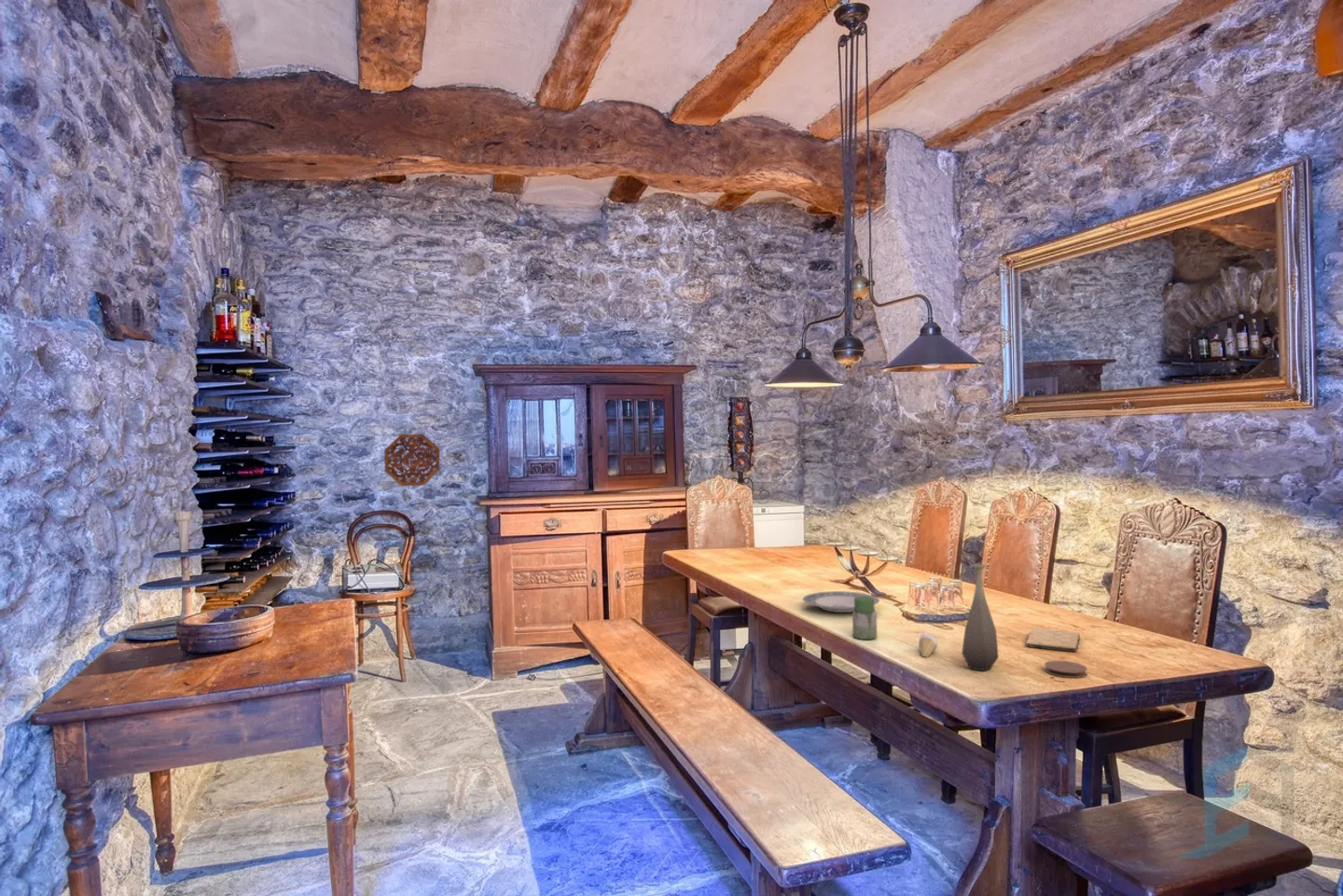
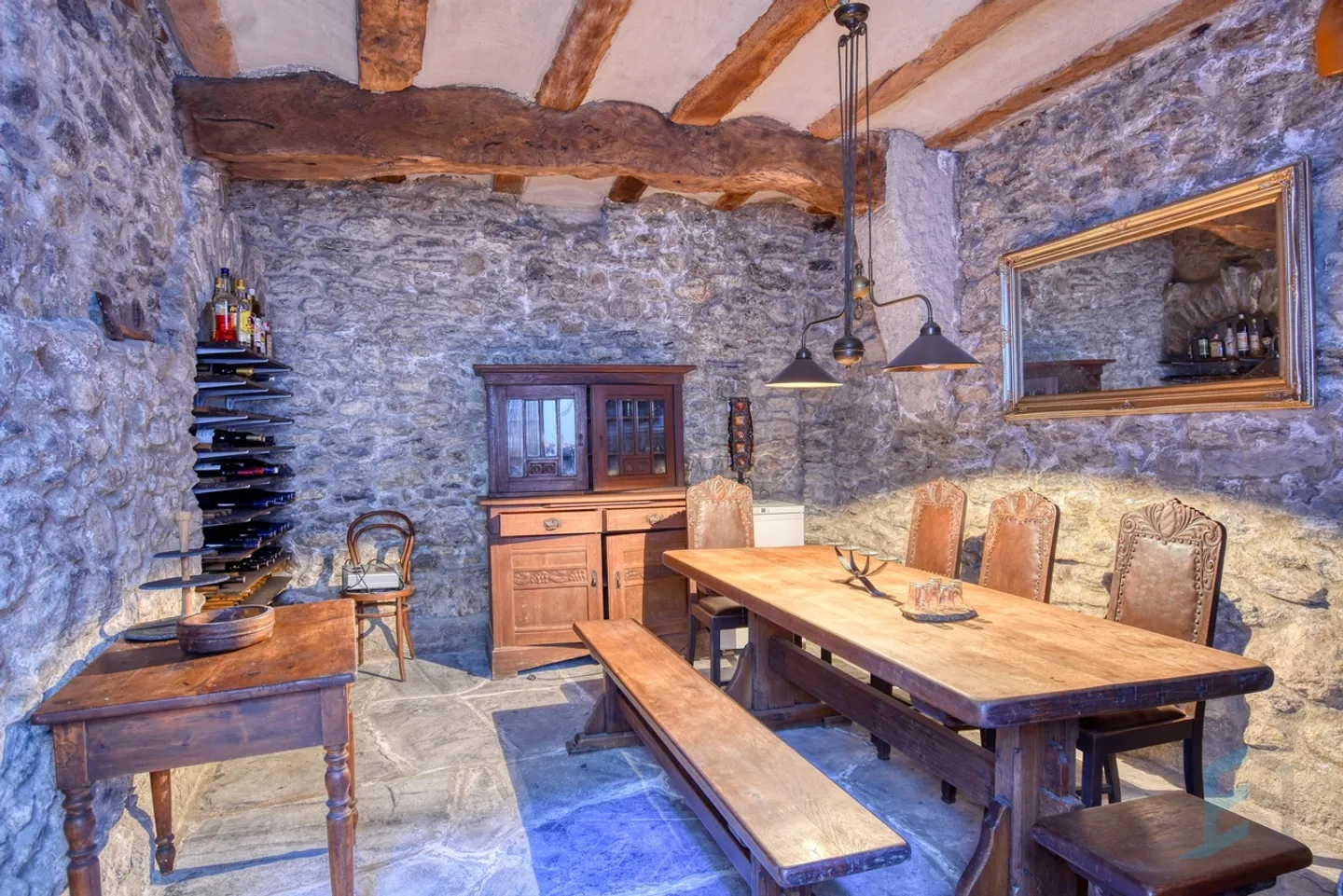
- cutting board [1025,627,1081,653]
- bottle [961,562,1000,672]
- decorative platter [383,433,441,487]
- tooth [918,631,939,658]
- plate [802,590,880,613]
- coaster [1044,660,1088,679]
- jar [851,597,879,641]
